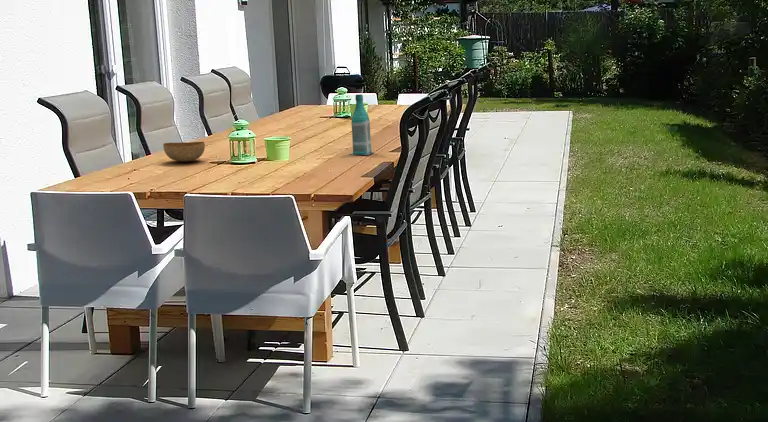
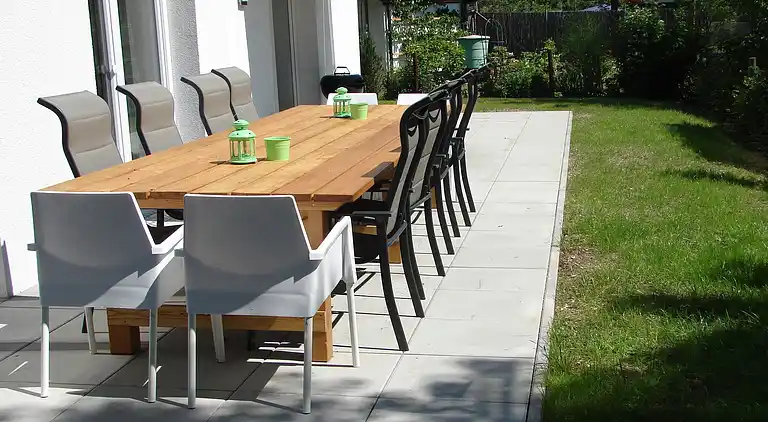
- bottle [348,93,375,156]
- bowl [162,141,206,163]
